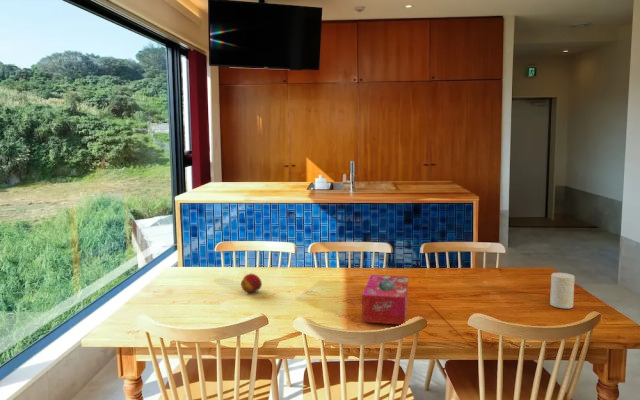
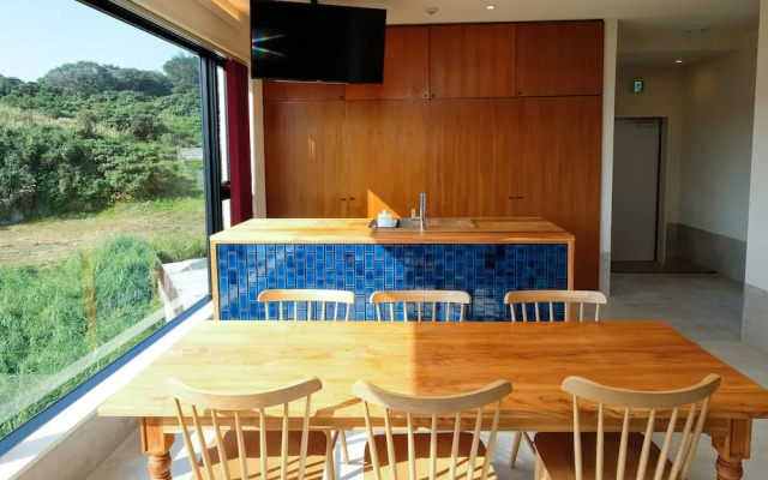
- tissue box [361,274,409,326]
- cup [549,272,576,309]
- fruit [240,273,263,293]
